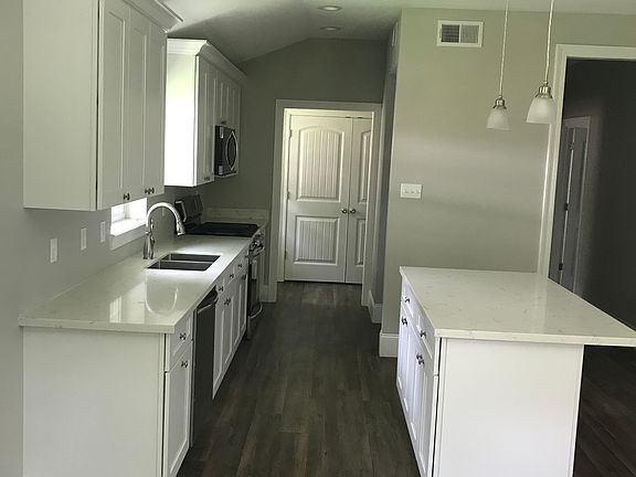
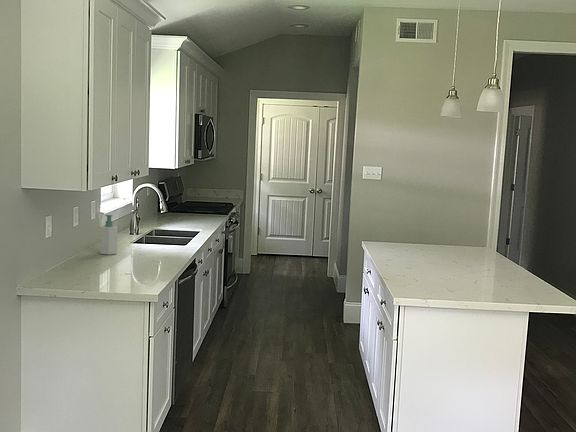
+ soap bottle [99,214,118,256]
